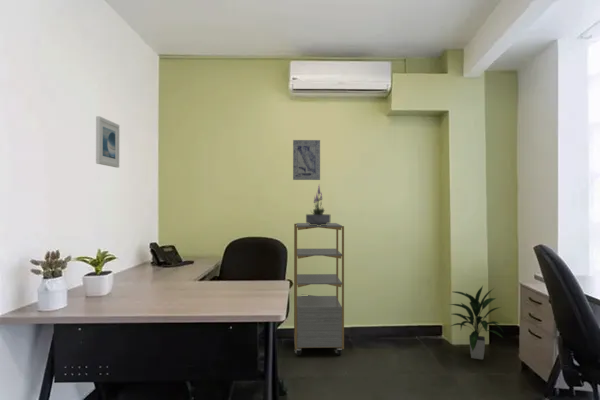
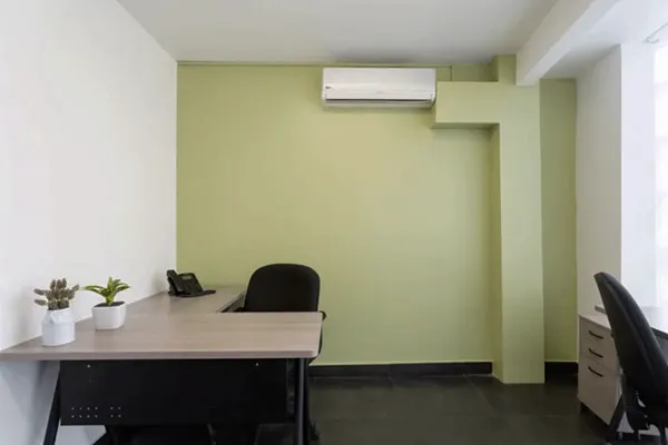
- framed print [95,115,120,168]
- potted plant [305,184,331,226]
- shelving unit [293,222,345,356]
- wall art [292,139,321,181]
- indoor plant [448,285,504,360]
